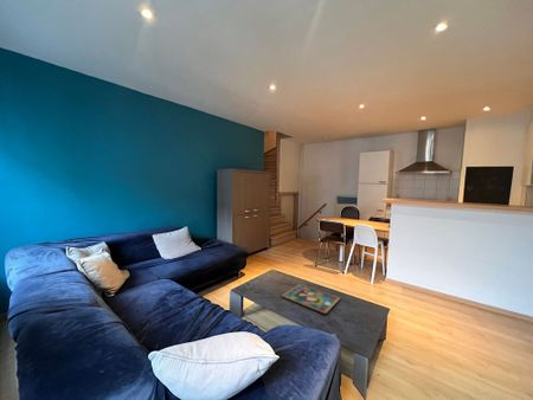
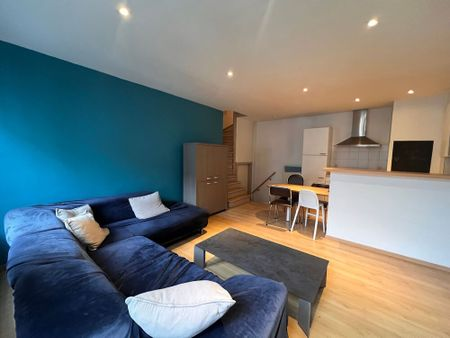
- framed painting [280,283,342,316]
